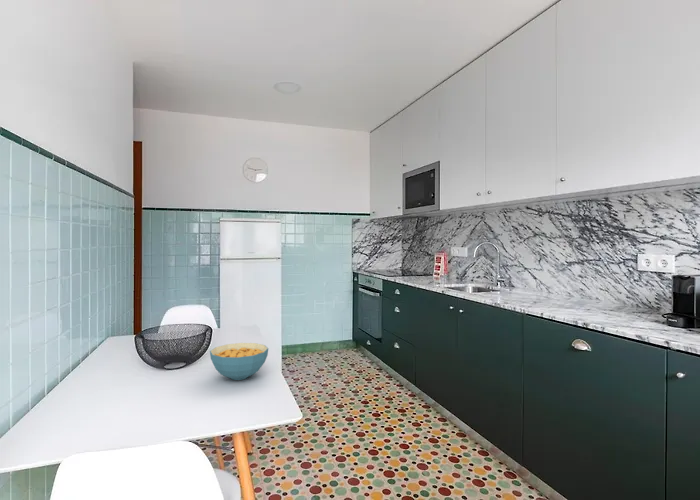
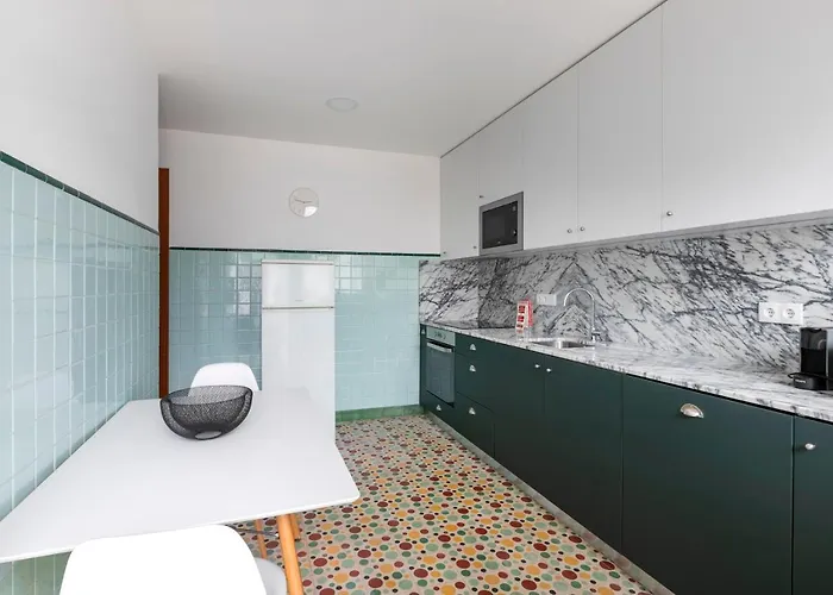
- cereal bowl [209,342,269,381]
